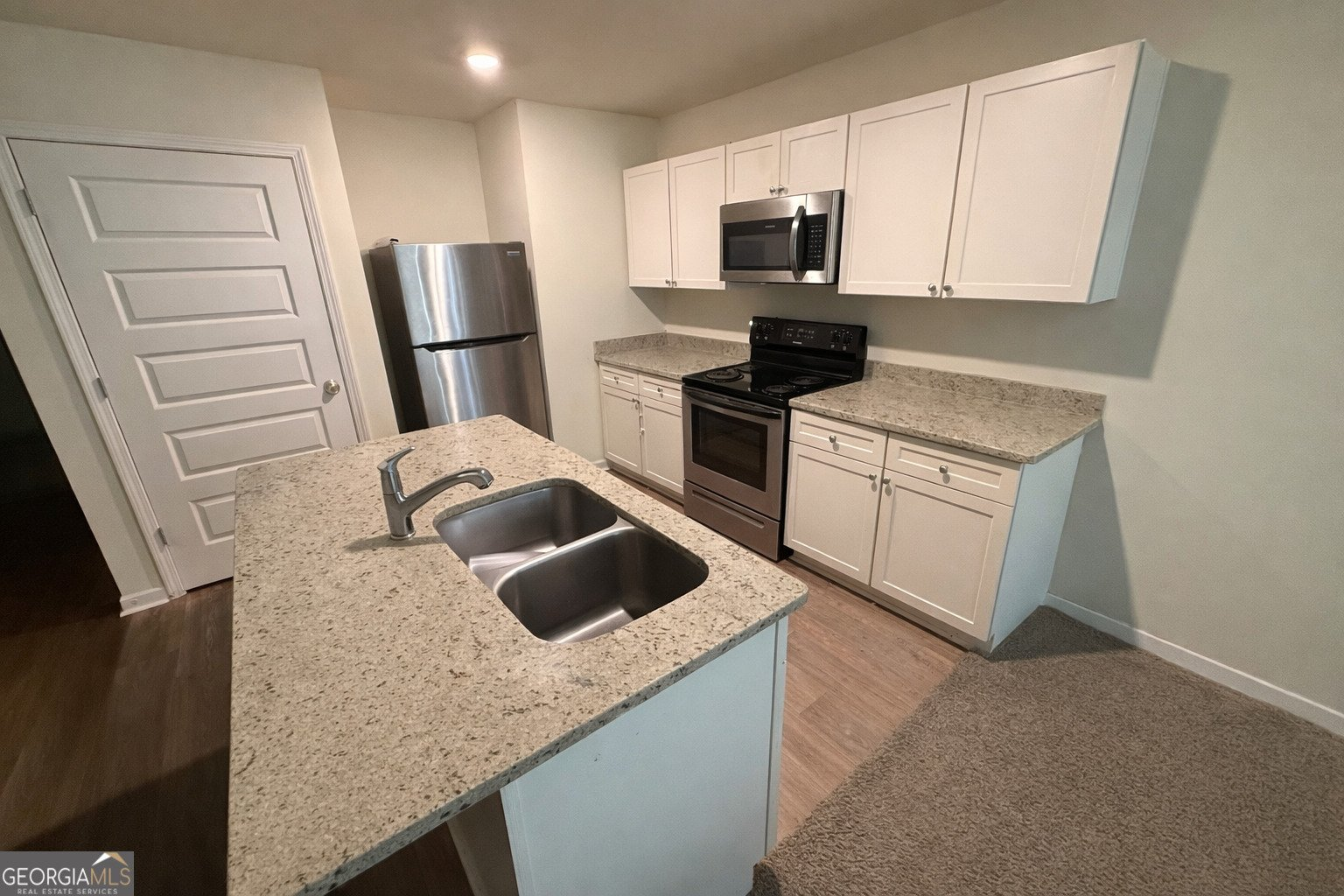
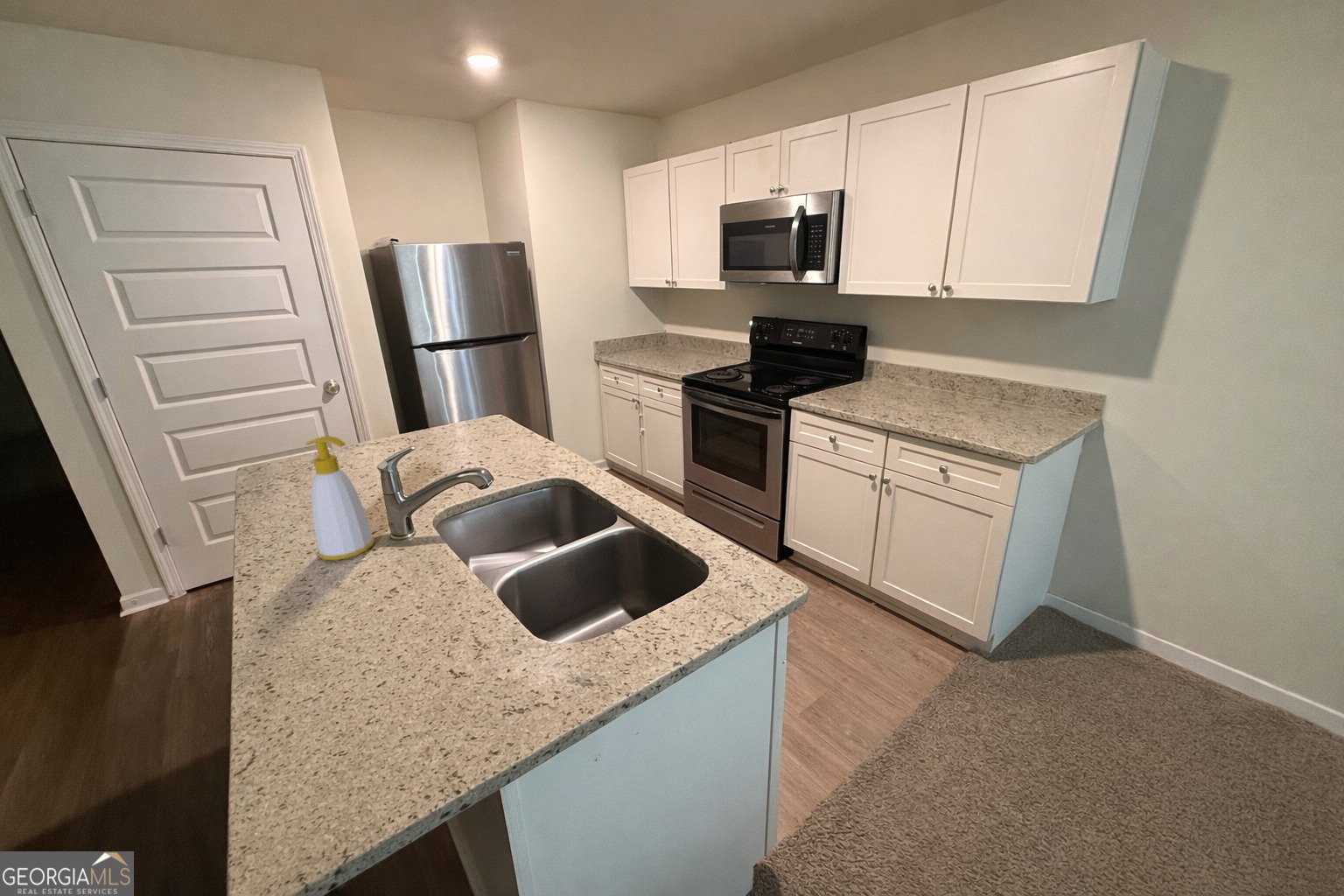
+ soap bottle [304,435,375,561]
